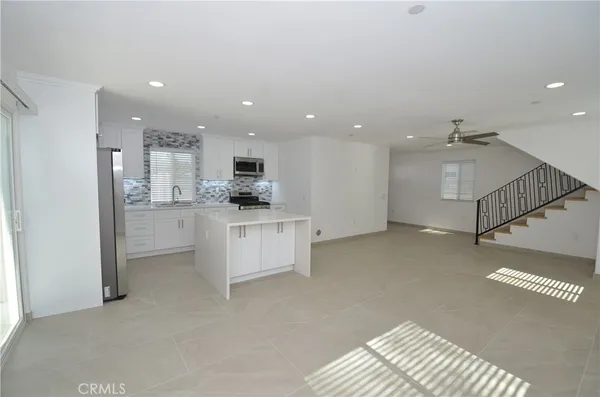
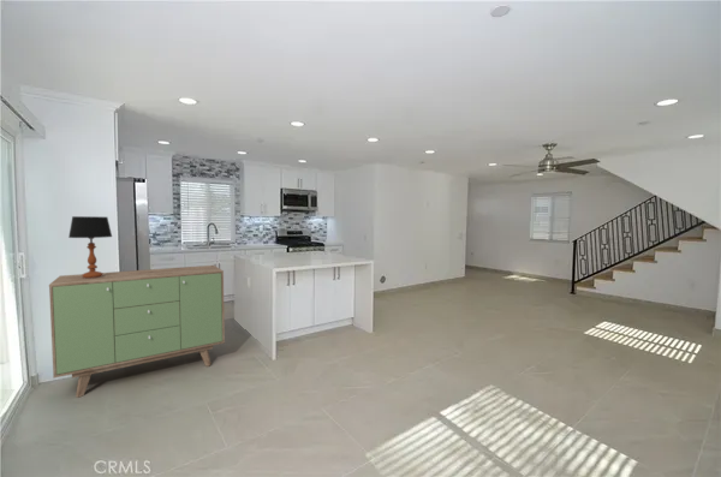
+ table lamp [67,215,113,279]
+ sideboard [48,264,226,399]
